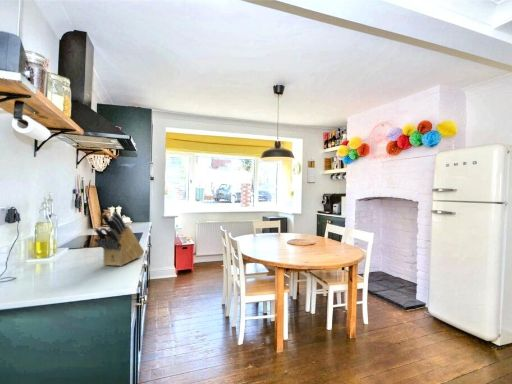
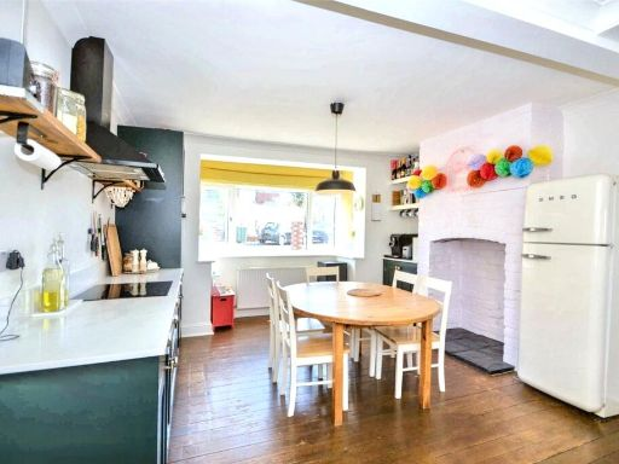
- knife block [93,211,145,267]
